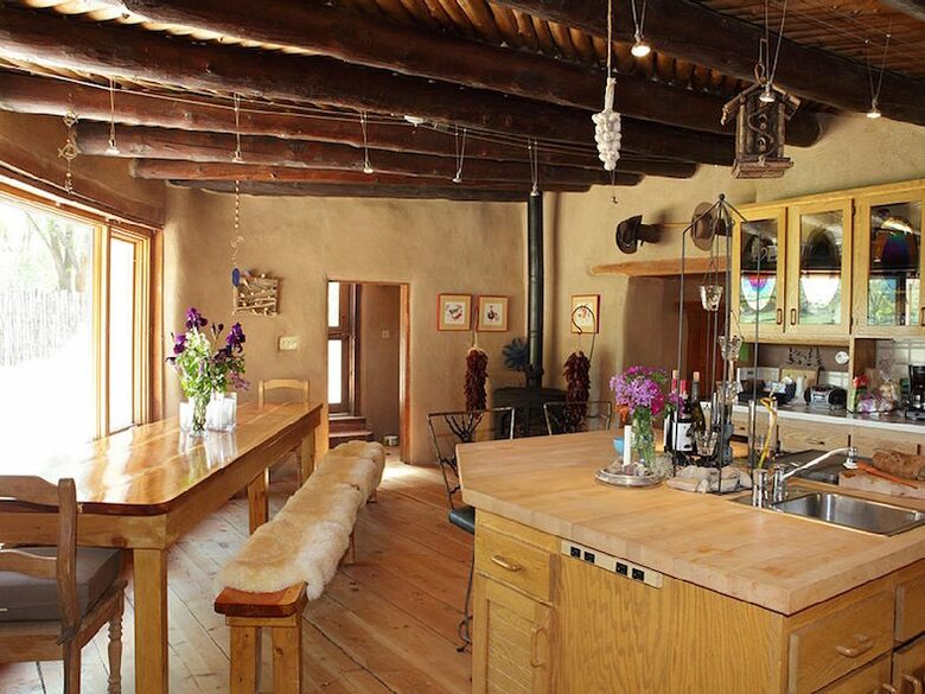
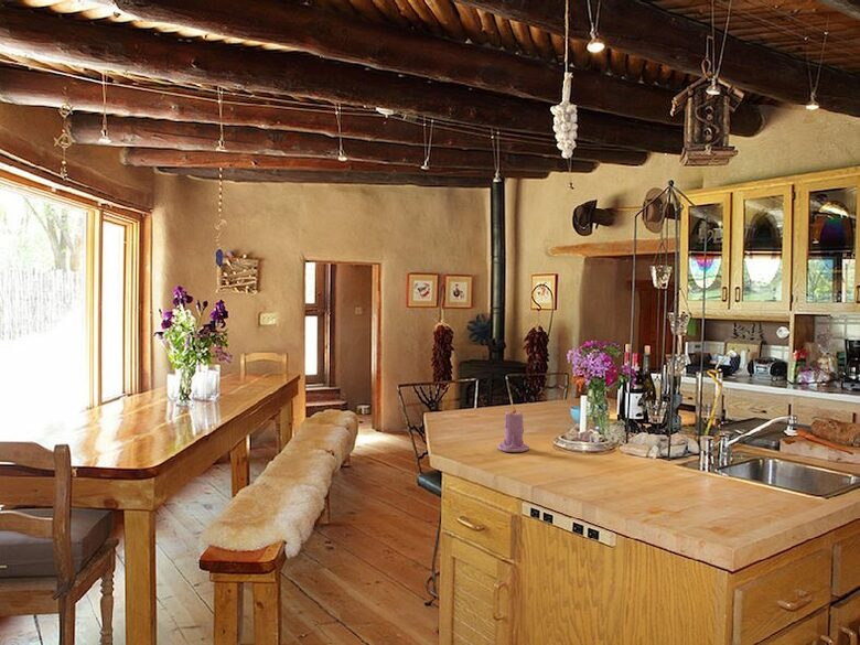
+ candle [497,407,530,453]
